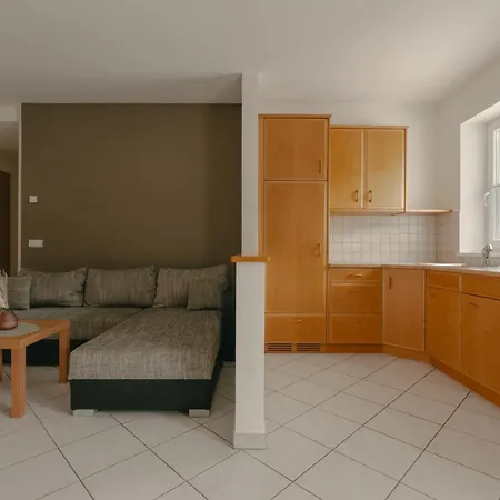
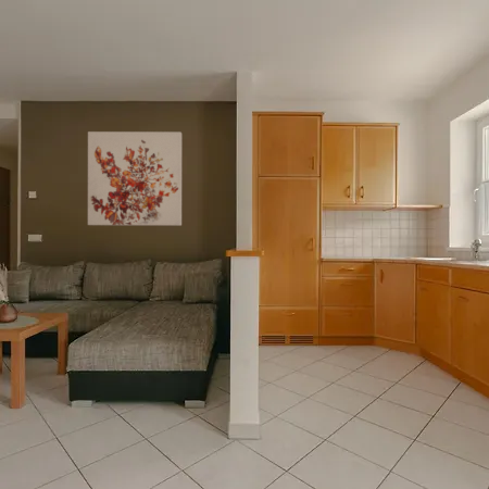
+ wall art [87,130,183,226]
